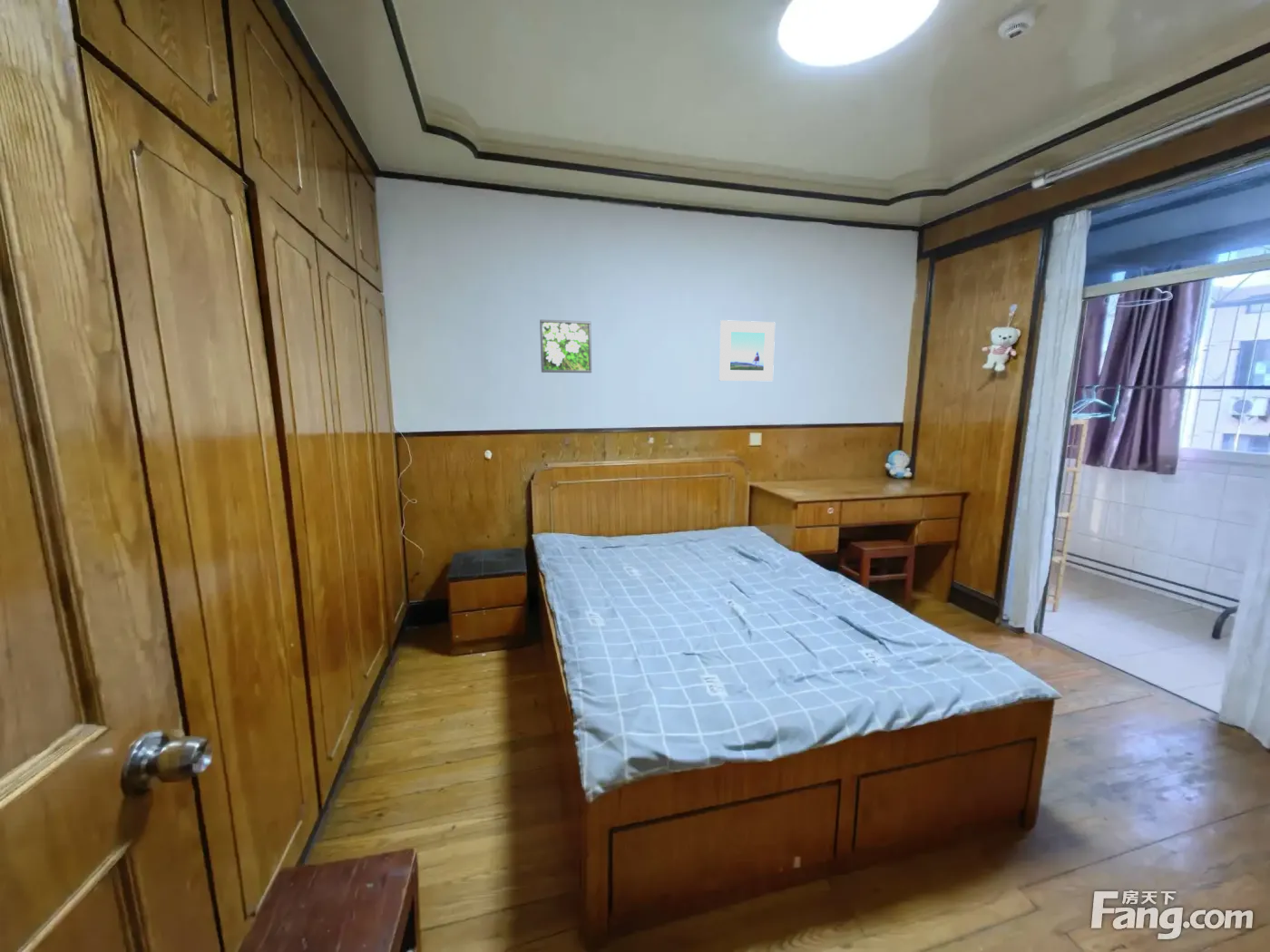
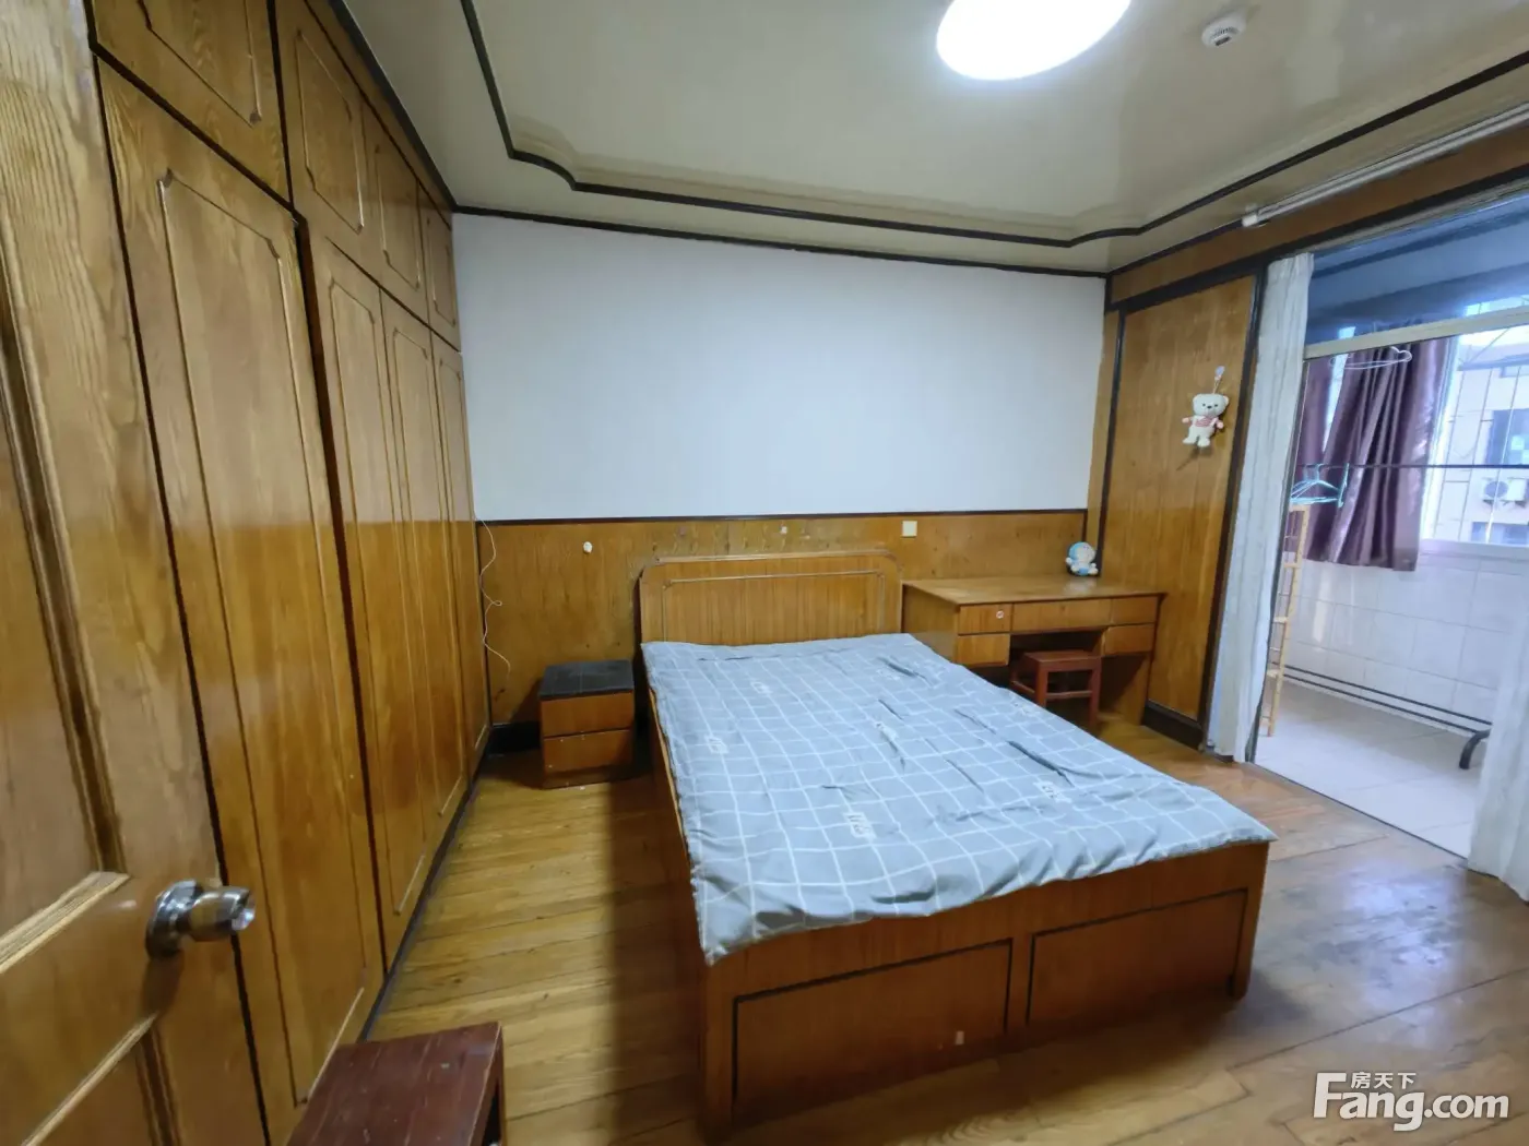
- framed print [539,319,592,374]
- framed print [718,319,776,382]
